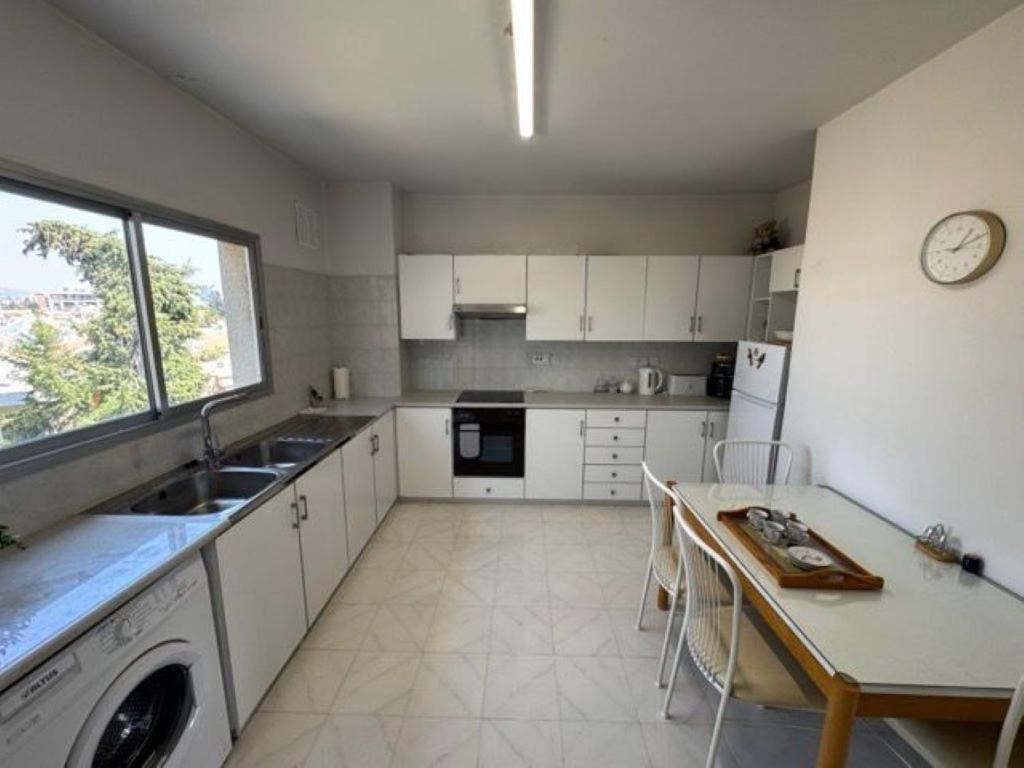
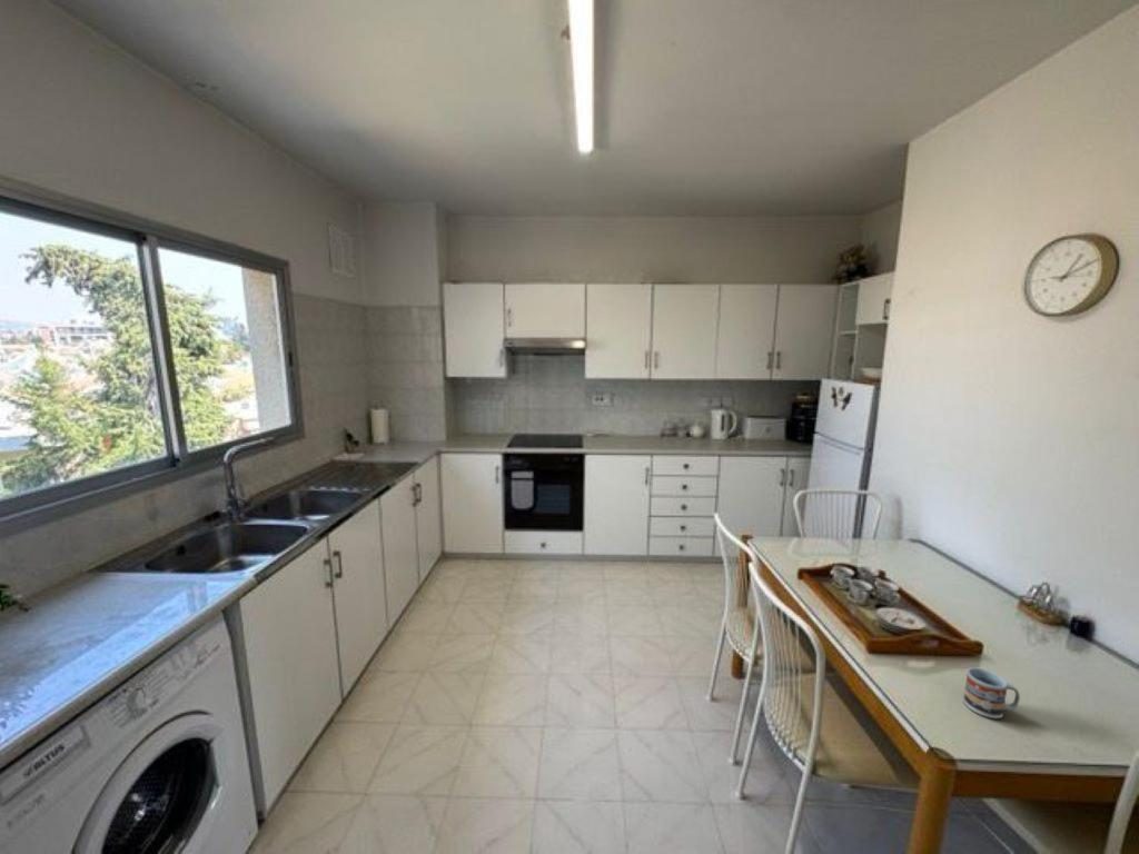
+ cup [962,666,1021,719]
